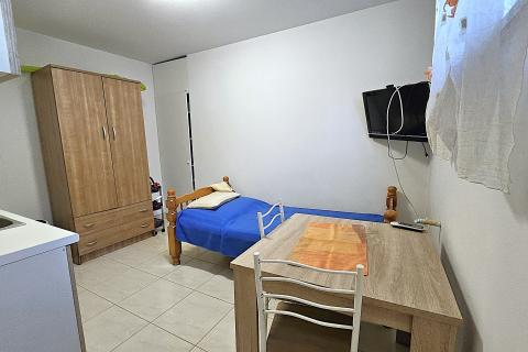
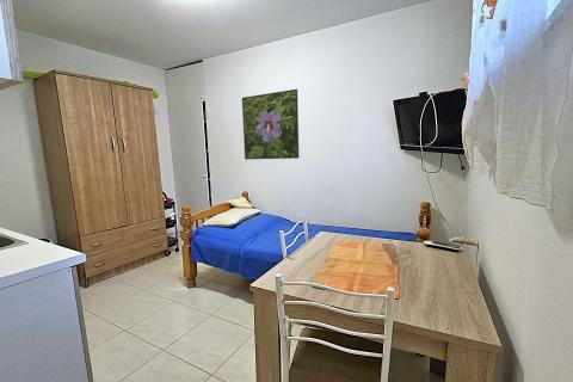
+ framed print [241,88,300,160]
